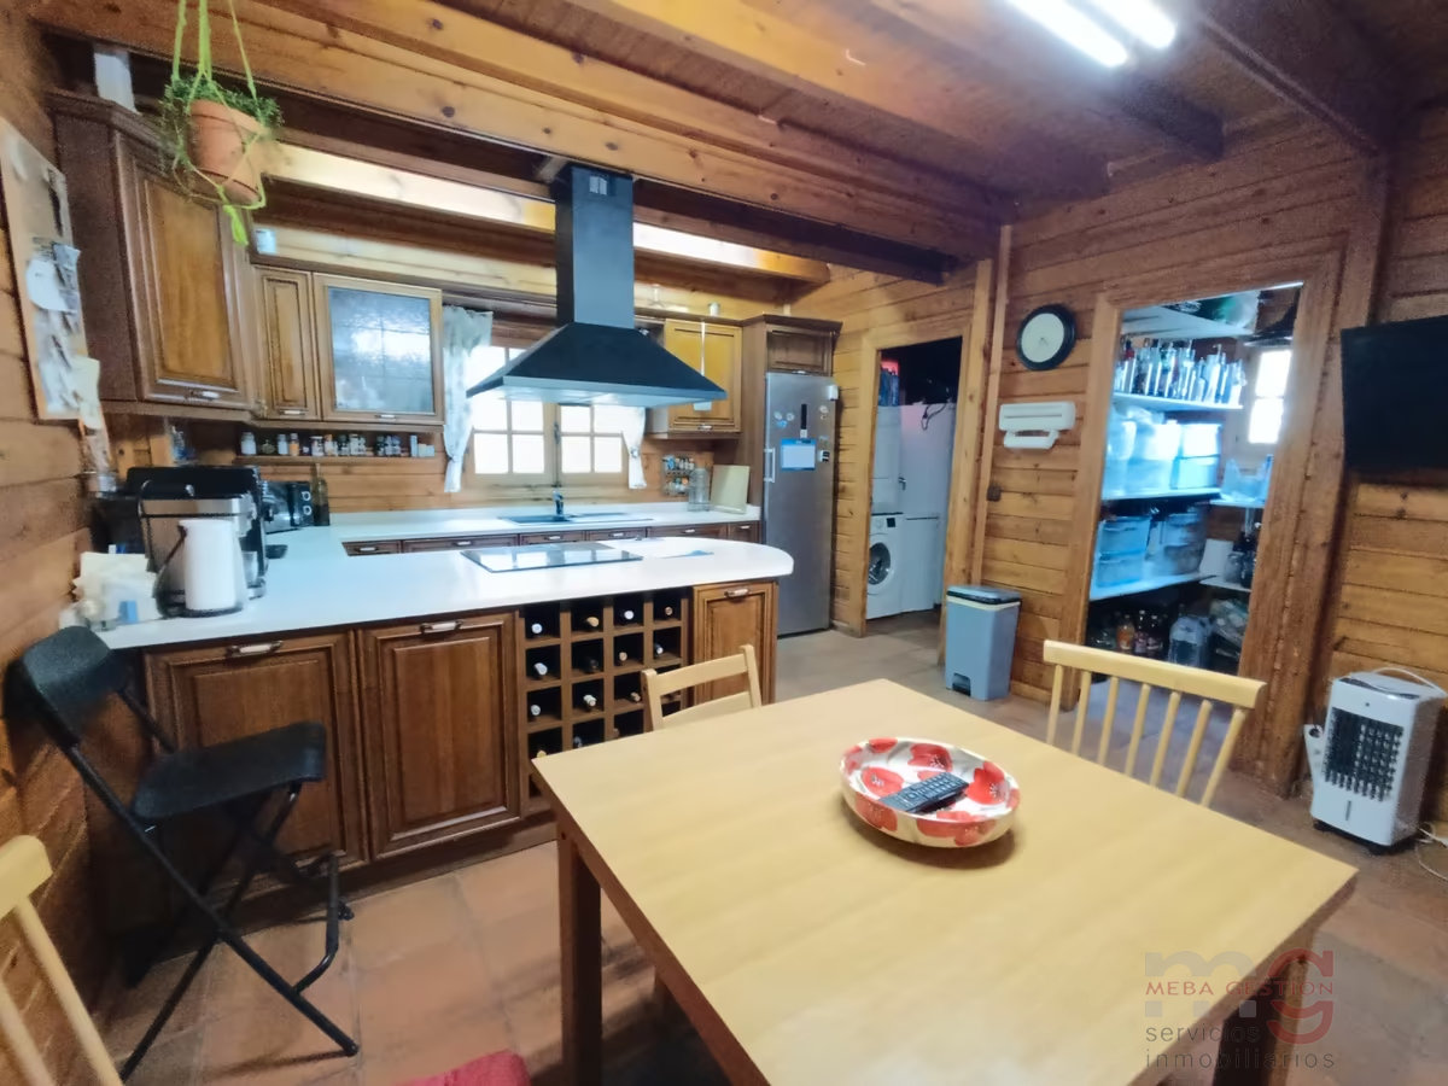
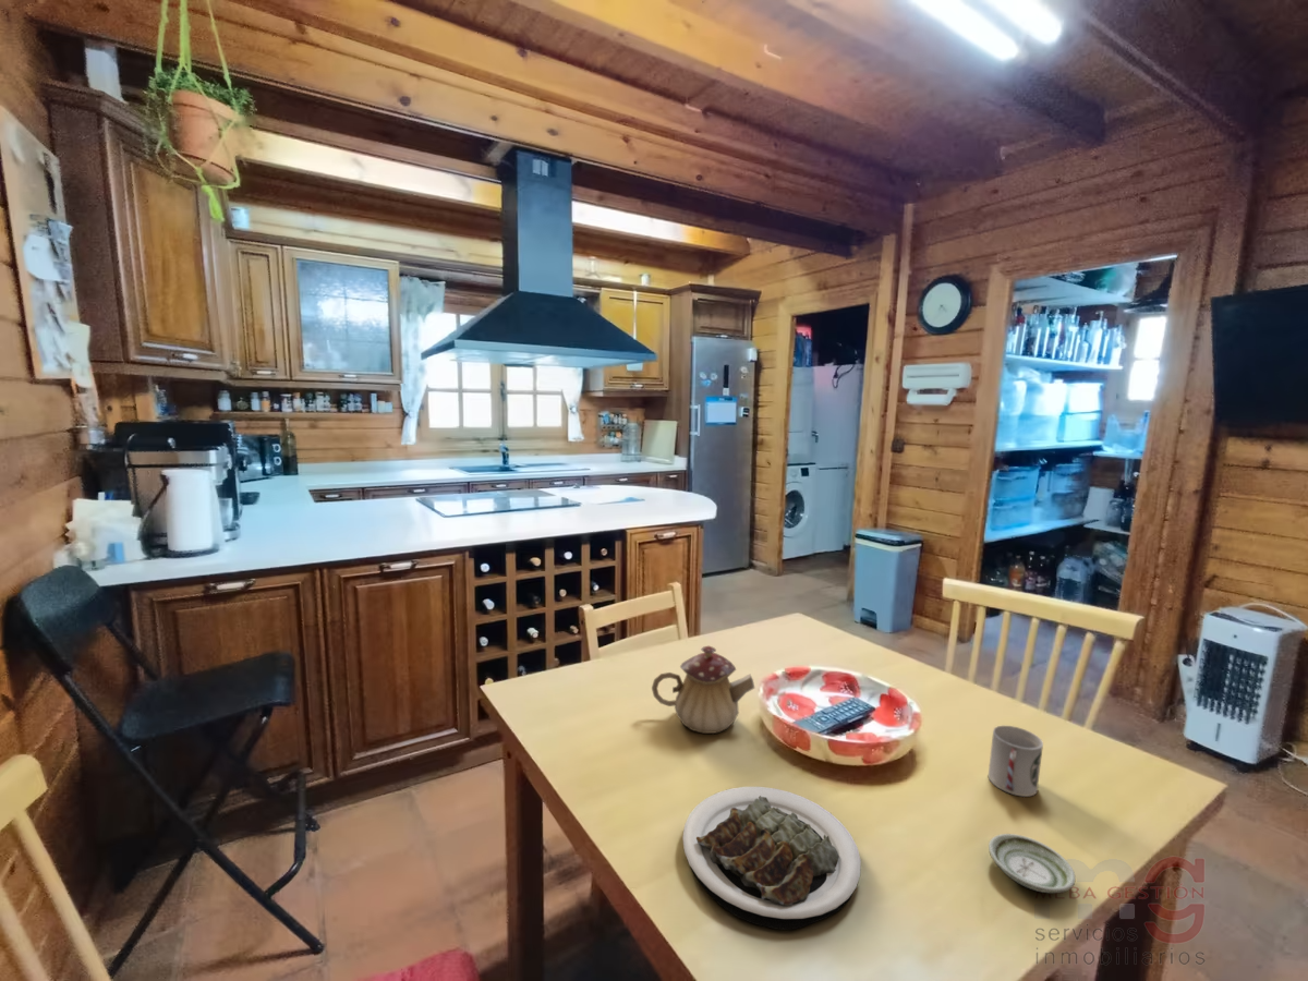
+ saucer [988,833,1077,894]
+ cup [988,725,1044,798]
+ teapot [651,645,755,735]
+ plate [682,786,862,931]
